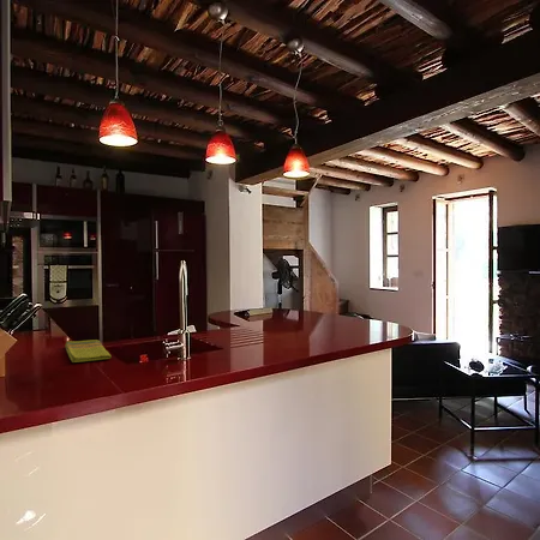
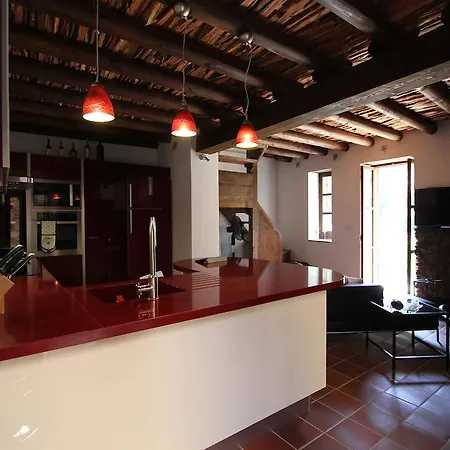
- dish towel [65,338,113,364]
